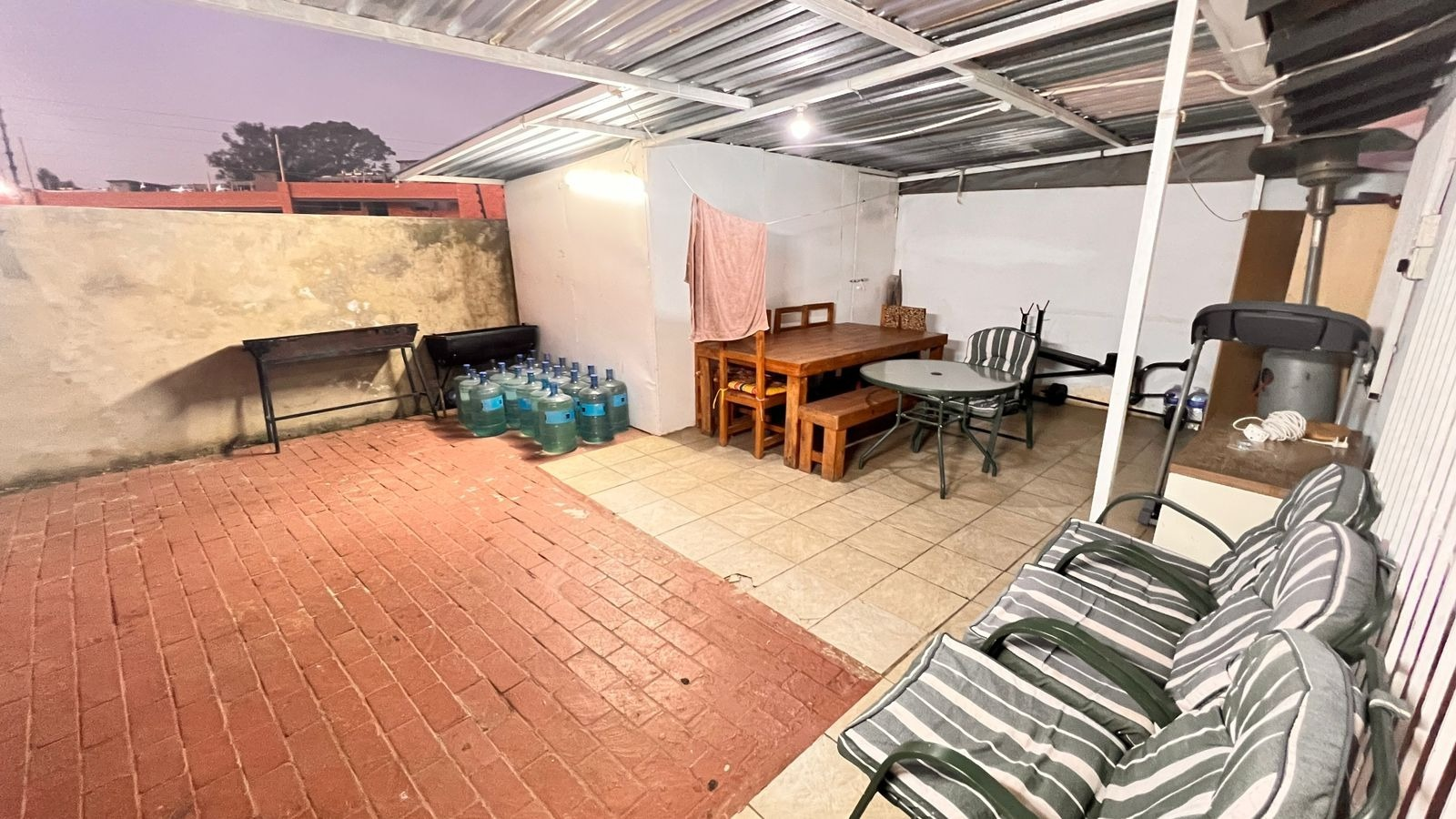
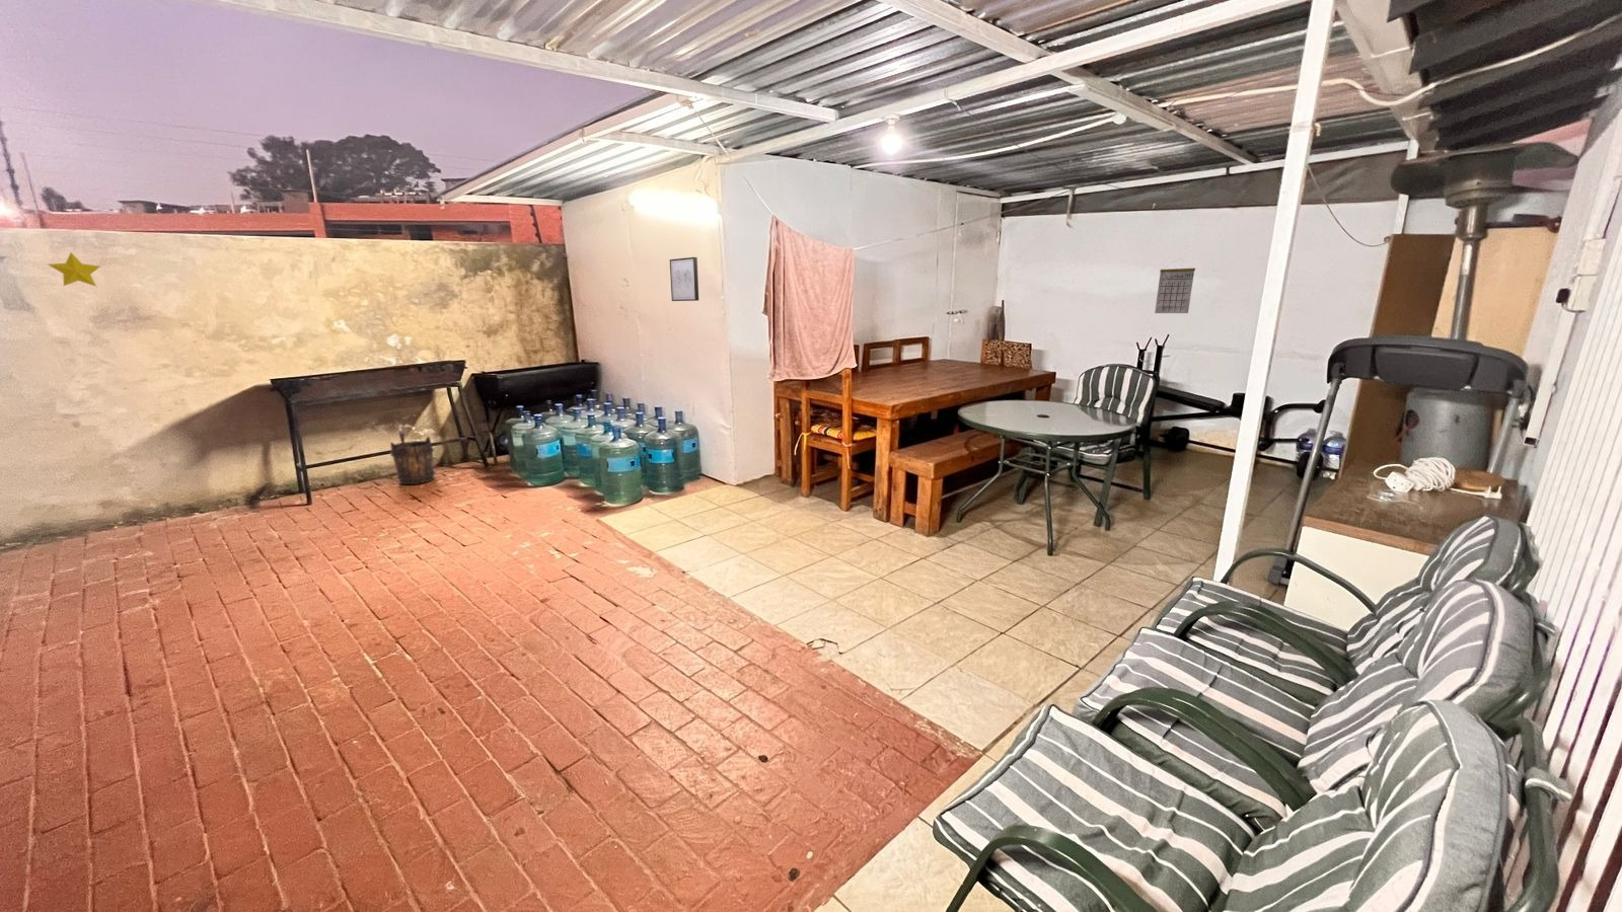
+ calendar [1154,257,1196,314]
+ bucket [389,423,437,486]
+ decorative star [47,252,101,287]
+ wall art [670,256,700,302]
